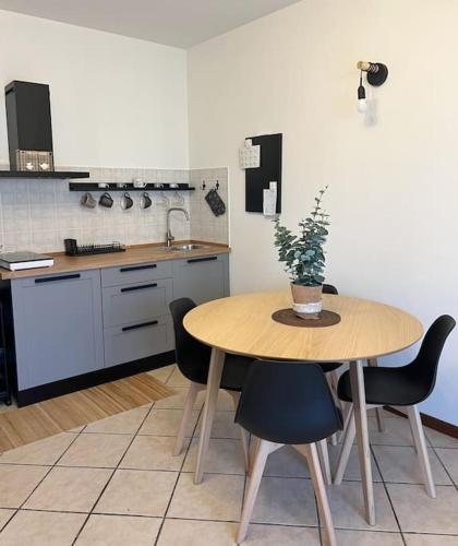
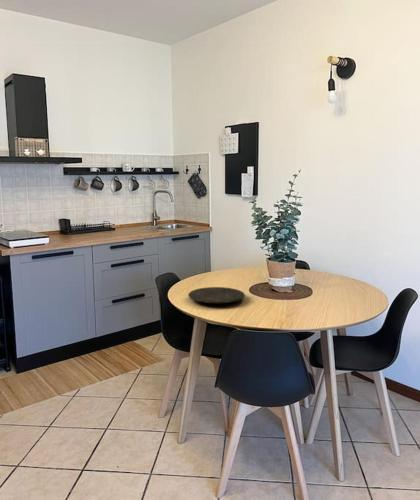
+ plate [187,286,246,304]
